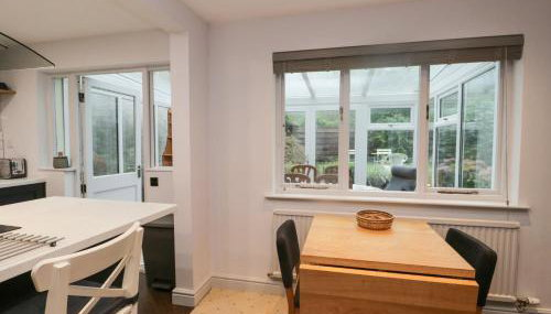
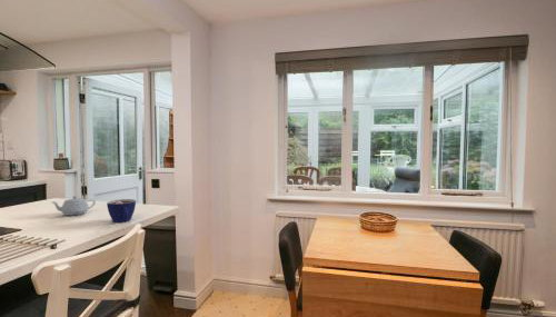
+ teapot [50,195,97,217]
+ cup [106,198,137,224]
